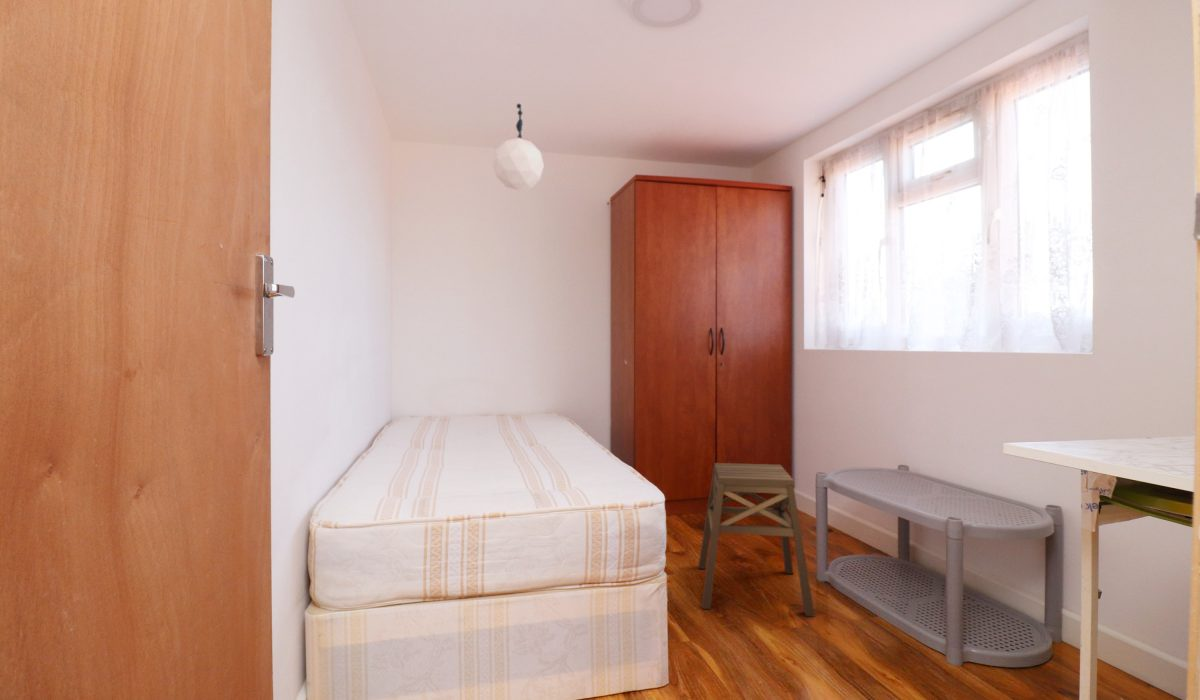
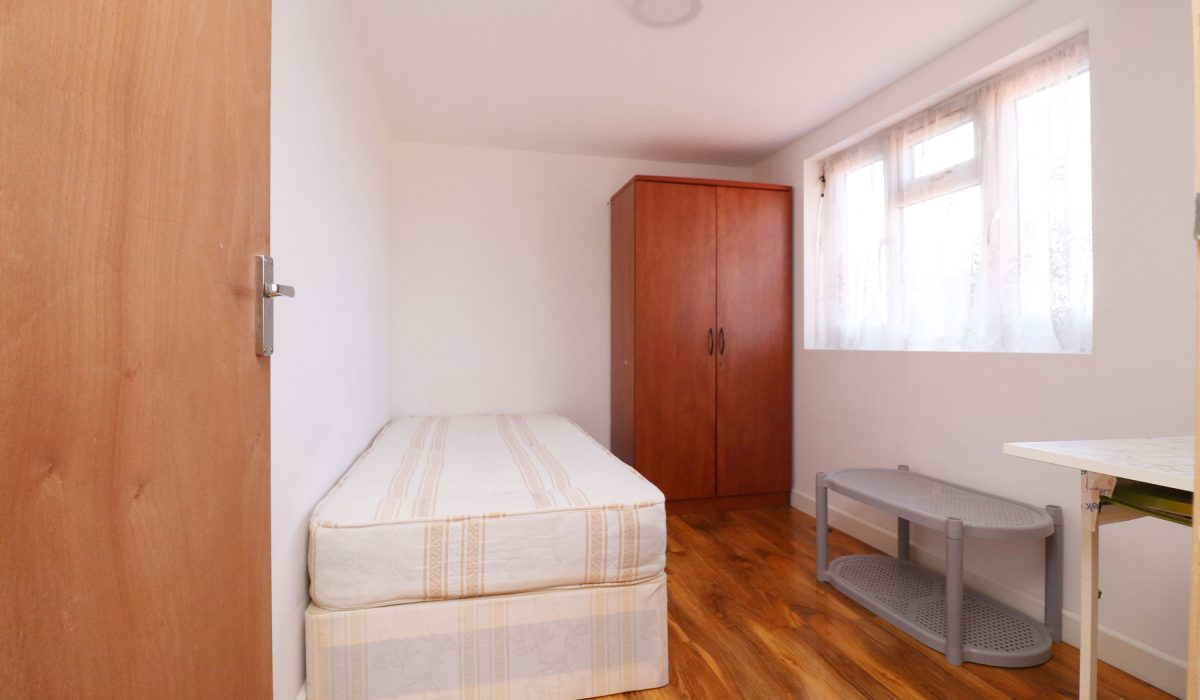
- pendant light [492,103,545,191]
- stool [697,462,816,618]
